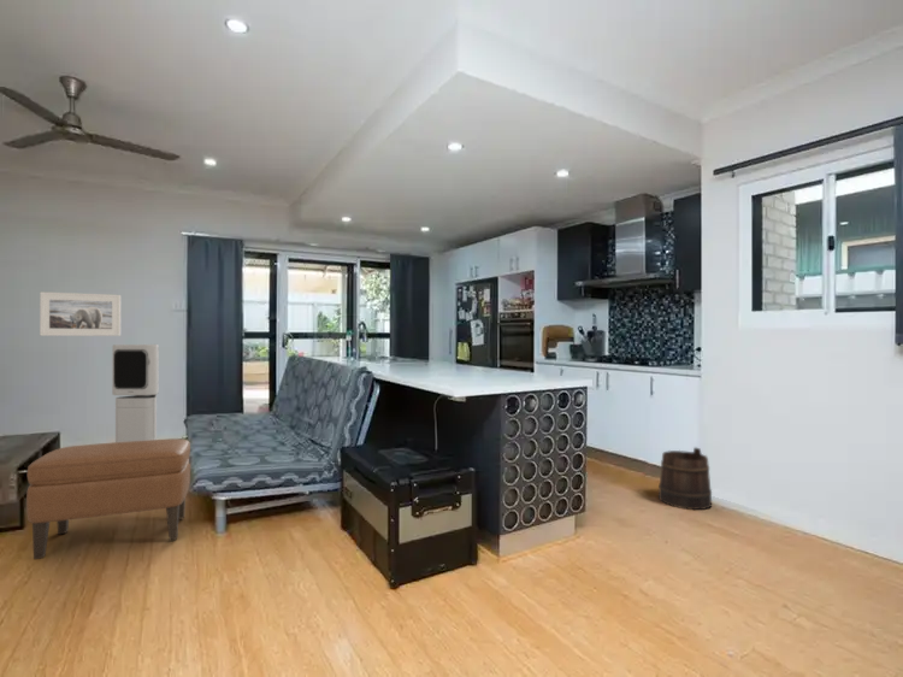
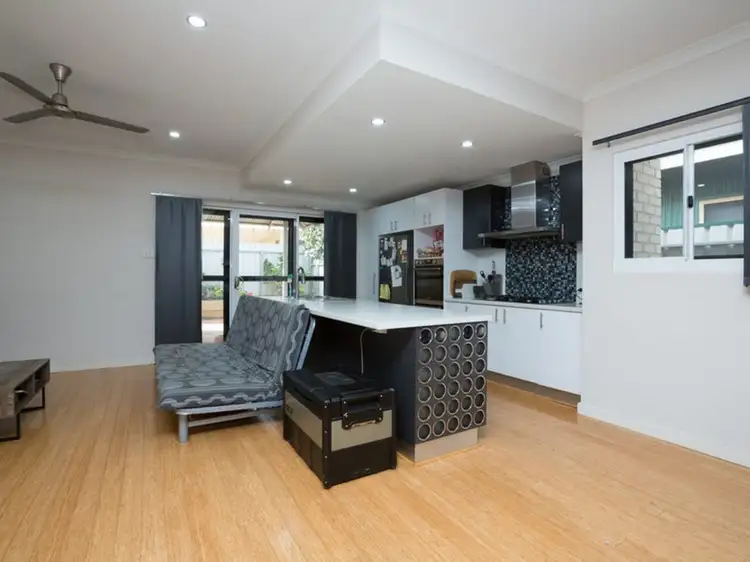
- air purifier [111,343,160,442]
- bucket [657,446,713,511]
- ottoman [25,438,191,560]
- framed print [39,290,122,337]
